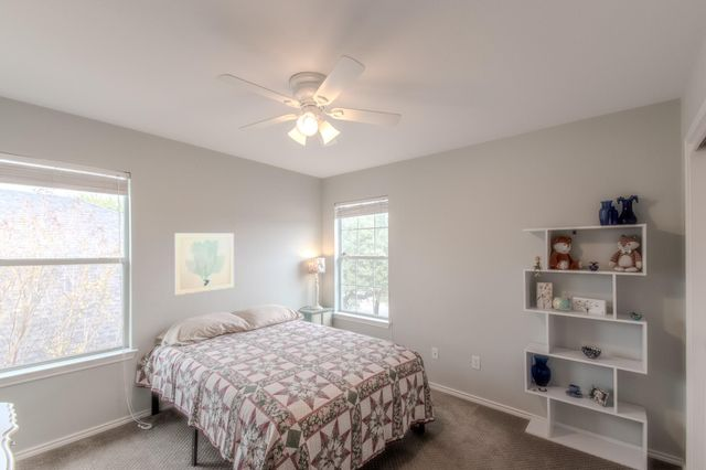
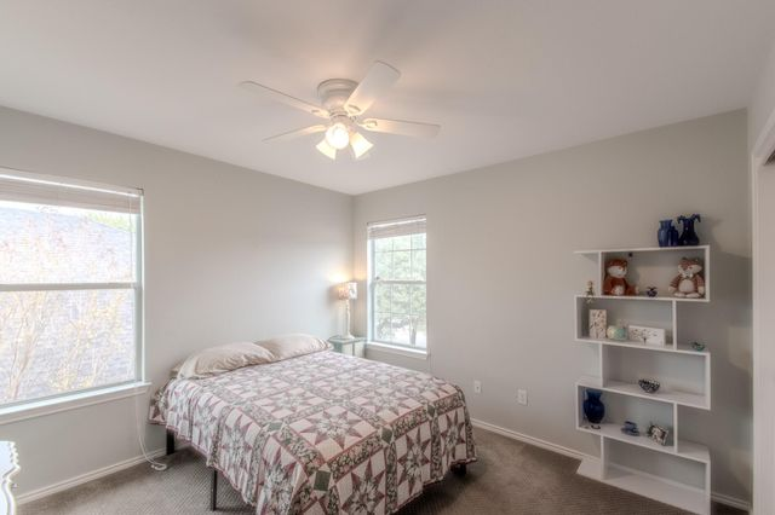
- wall art [174,232,235,296]
